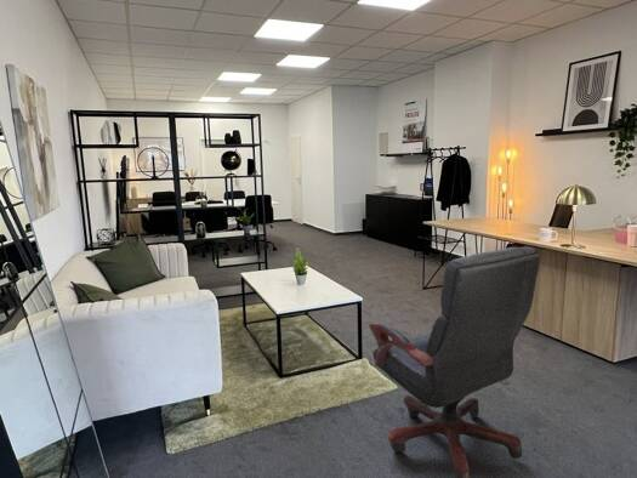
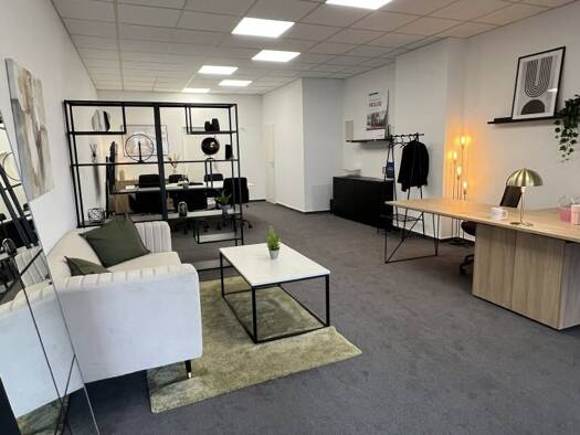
- office chair [368,246,541,478]
